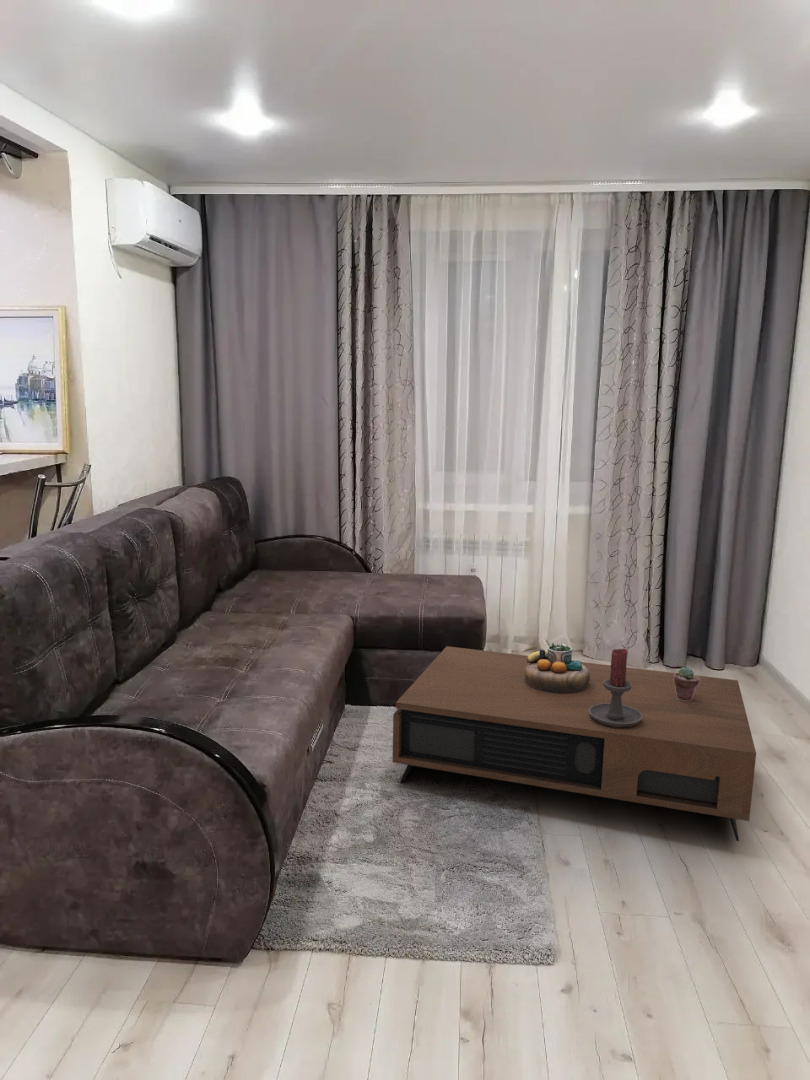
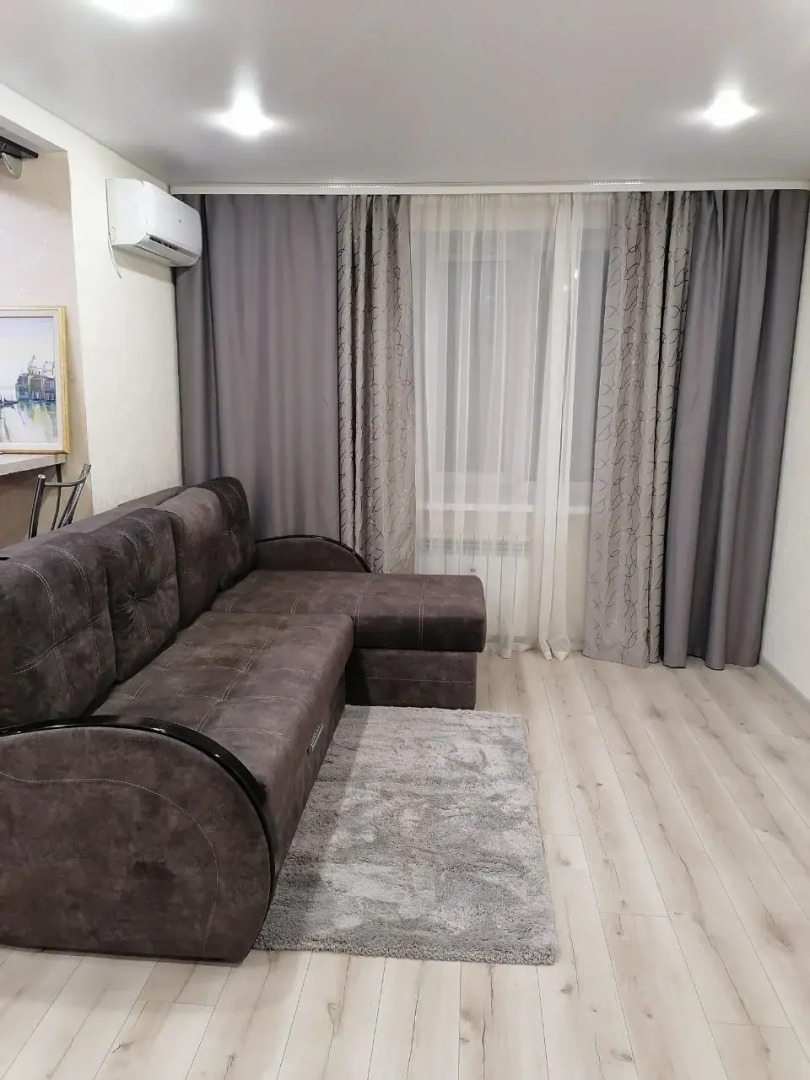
- potted succulent [673,665,700,701]
- coffee table [392,645,757,842]
- decorative bowl [525,642,590,693]
- candle holder [589,648,643,728]
